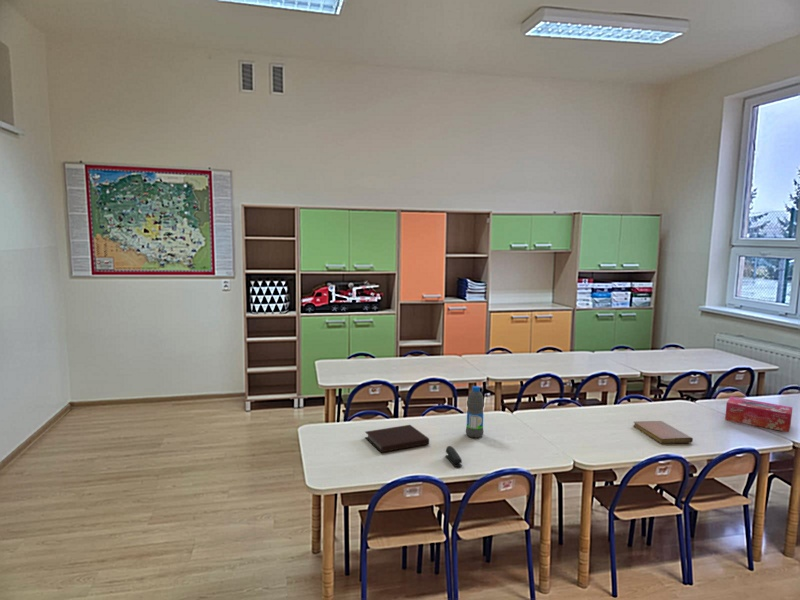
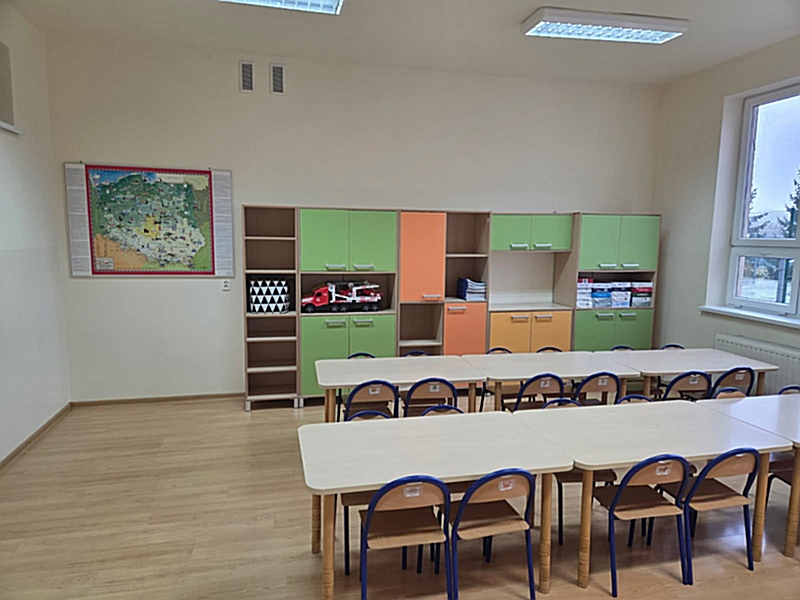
- notebook [632,420,694,445]
- notebook [364,424,430,453]
- tissue box [724,396,793,433]
- stapler [445,445,463,468]
- water bottle [465,385,485,439]
